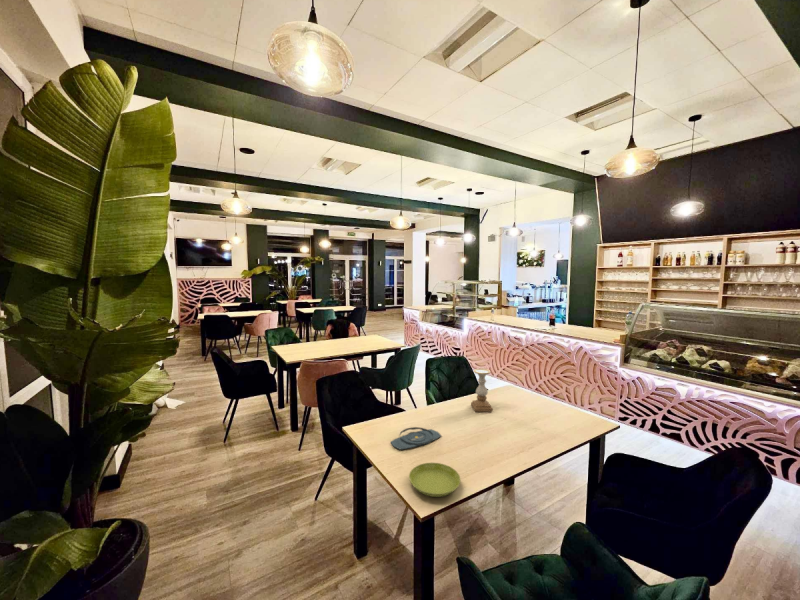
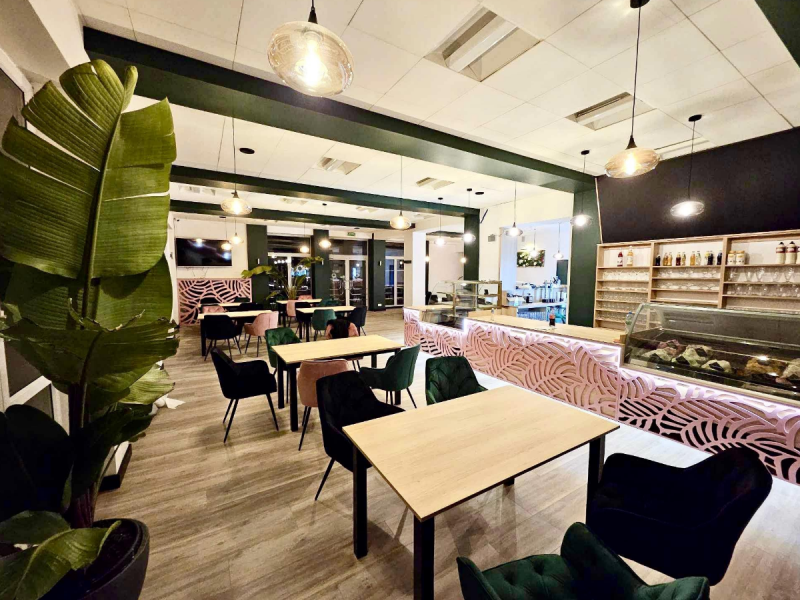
- saucer [408,462,461,498]
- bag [390,426,442,450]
- candle holder [470,368,494,413]
